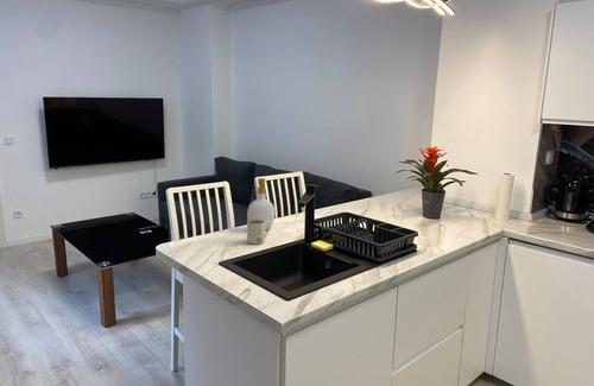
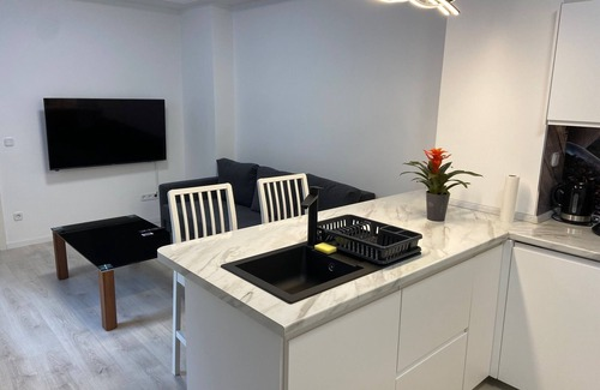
- soap bottle [246,177,276,232]
- mug [246,220,273,245]
